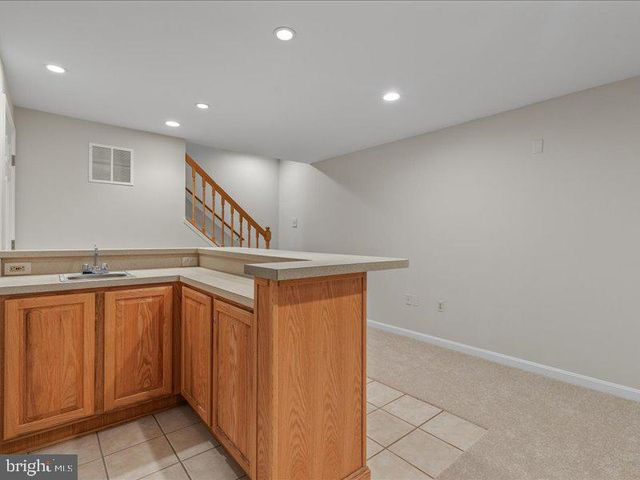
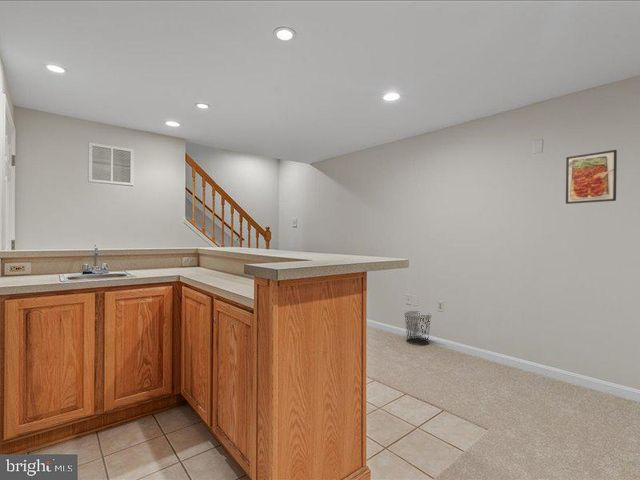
+ waste bin [404,310,432,346]
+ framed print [565,149,618,205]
